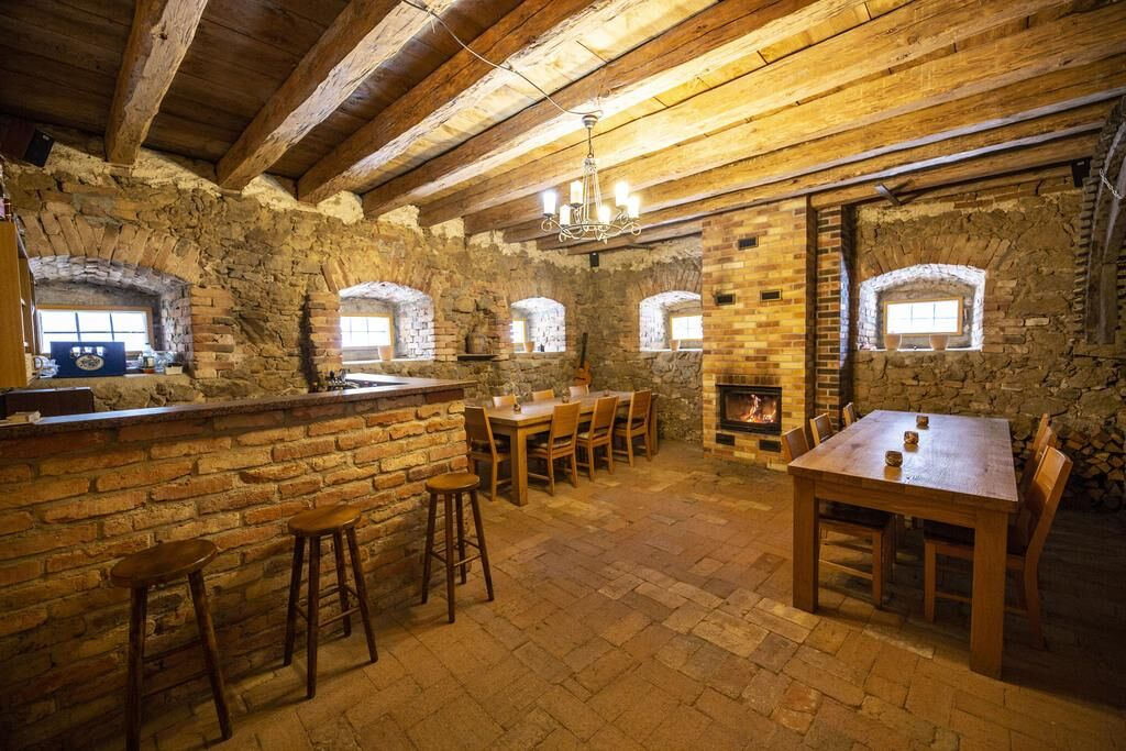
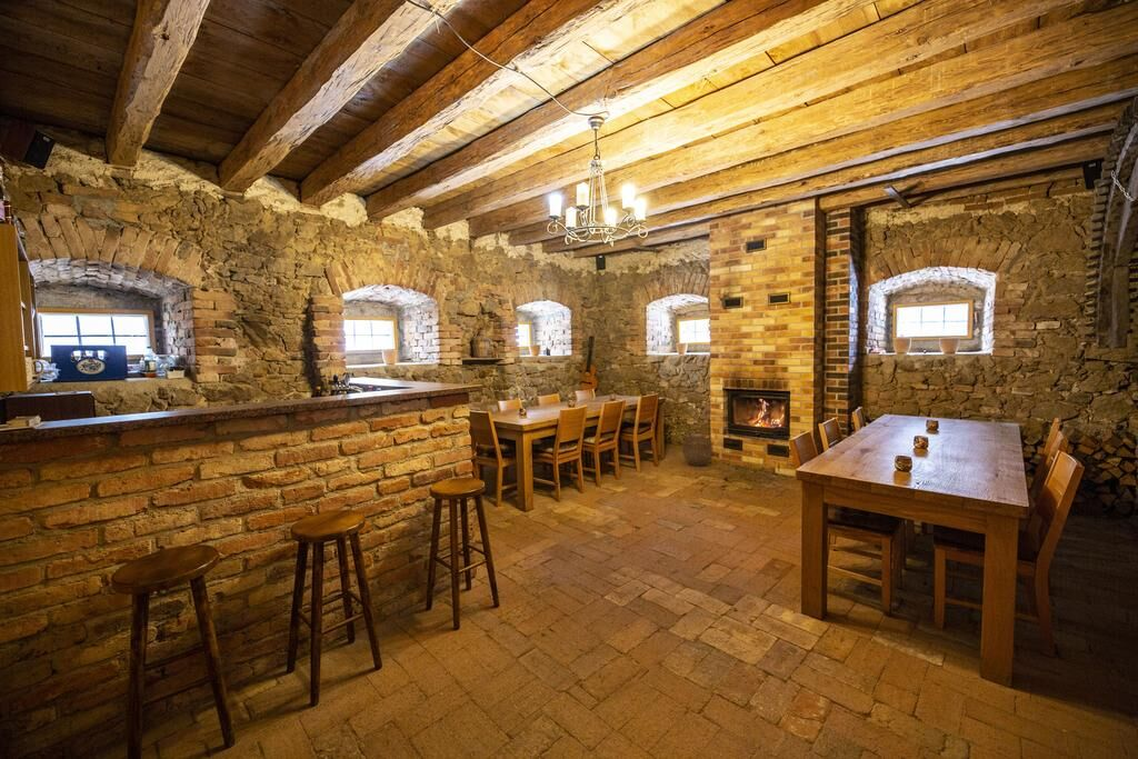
+ woven basket [681,432,713,468]
